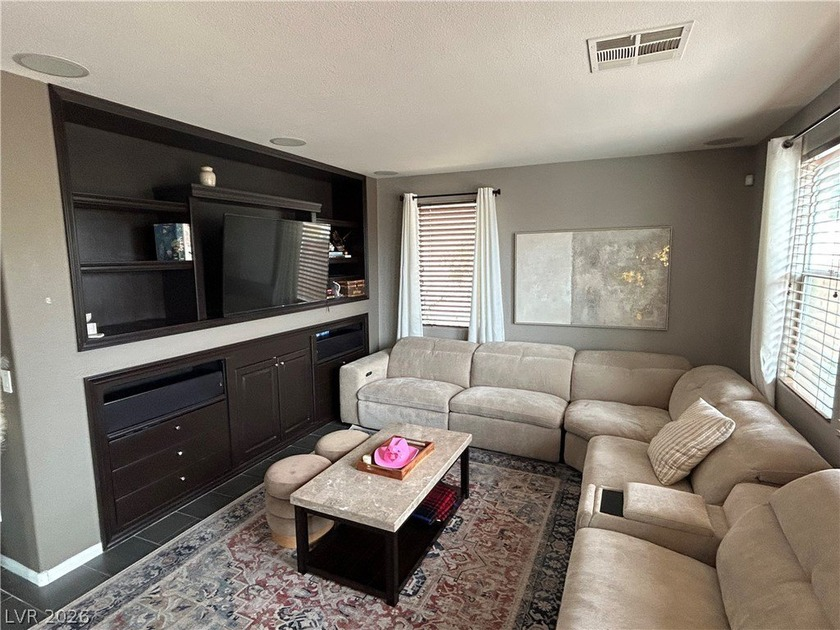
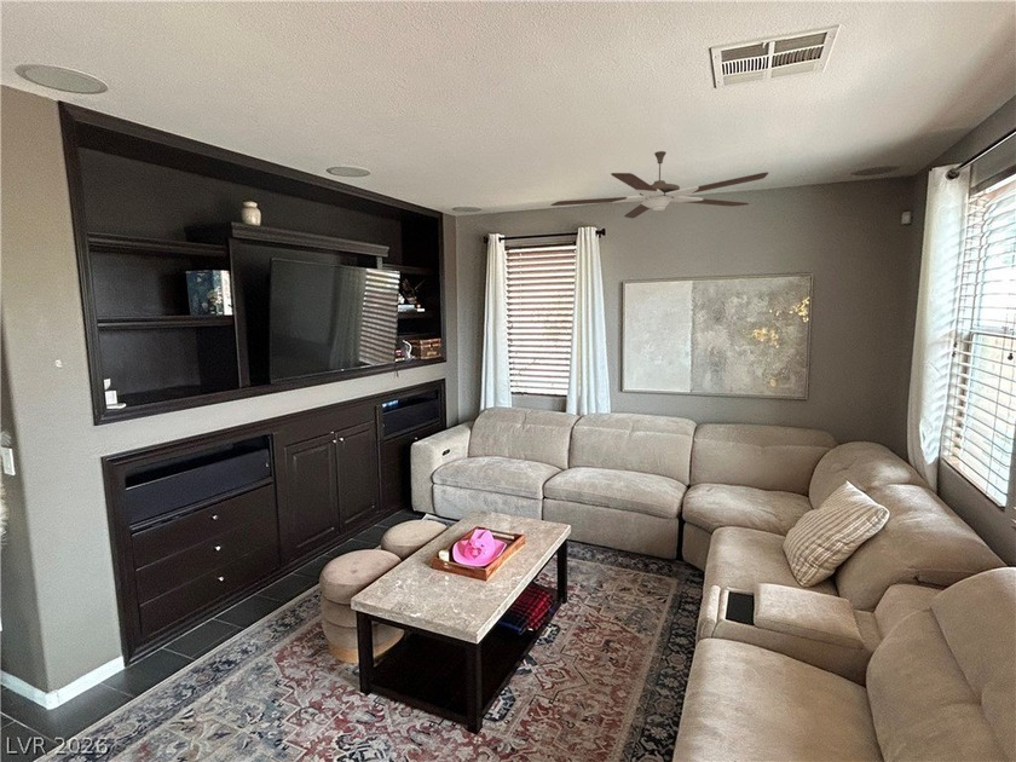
+ ceiling fan [549,150,769,219]
